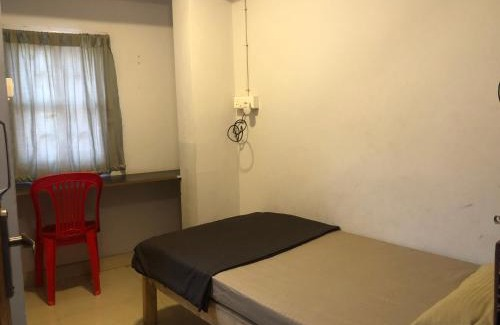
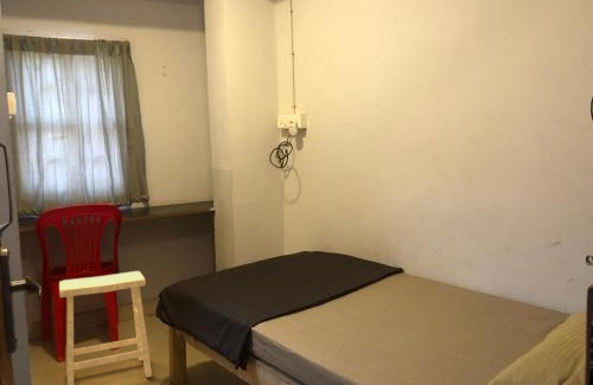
+ stool [58,270,153,385]
